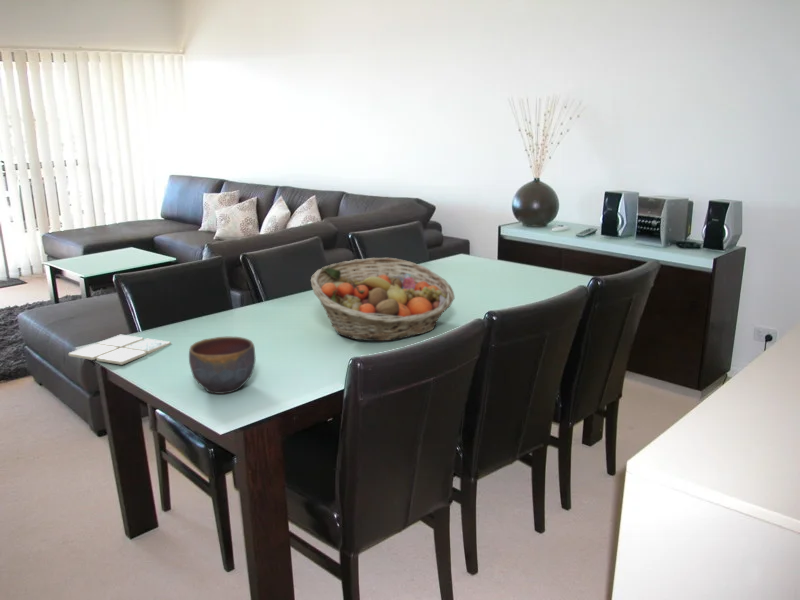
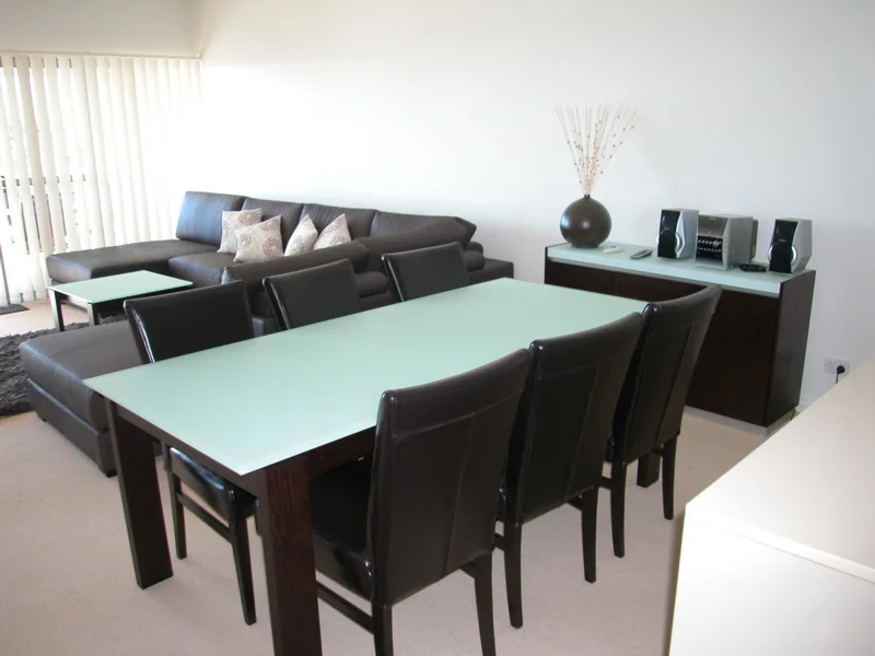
- fruit basket [310,257,456,342]
- drink coaster [67,334,172,366]
- bowl [188,336,257,395]
